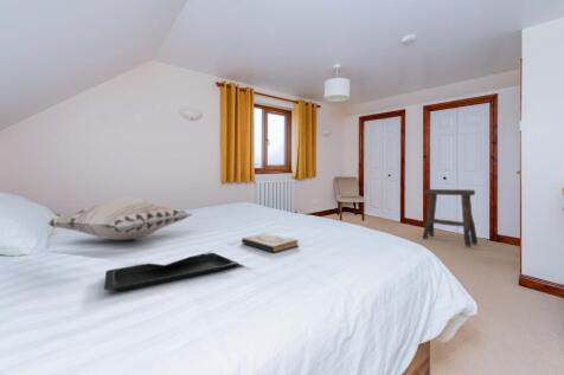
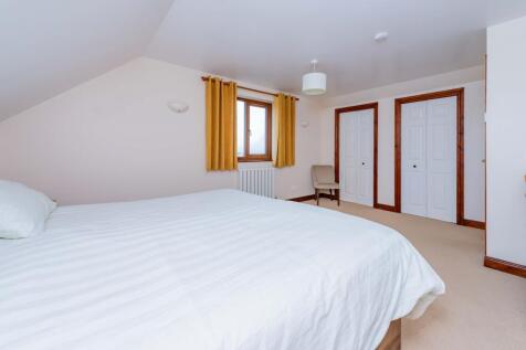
- hardback book [241,232,300,253]
- stool [421,188,479,248]
- serving tray [103,252,239,292]
- decorative pillow [46,196,194,241]
